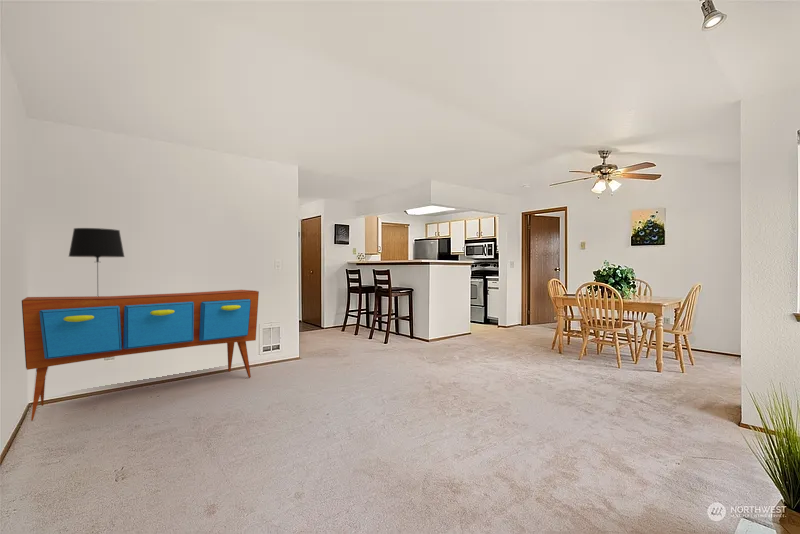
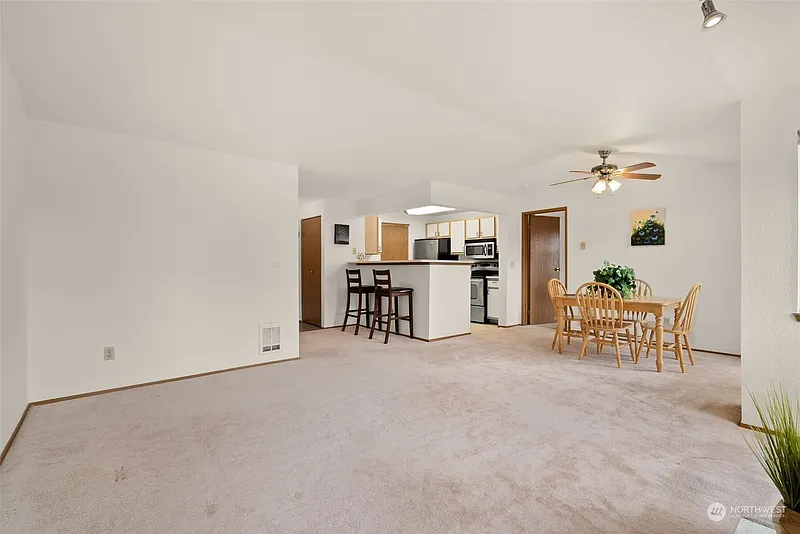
- table lamp [68,227,126,297]
- sideboard [21,289,260,422]
